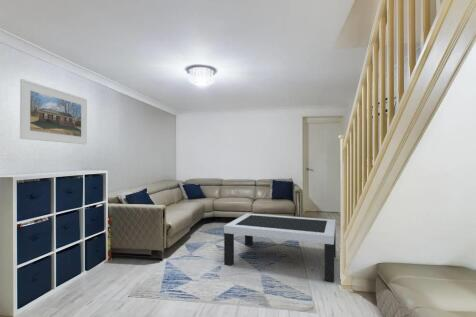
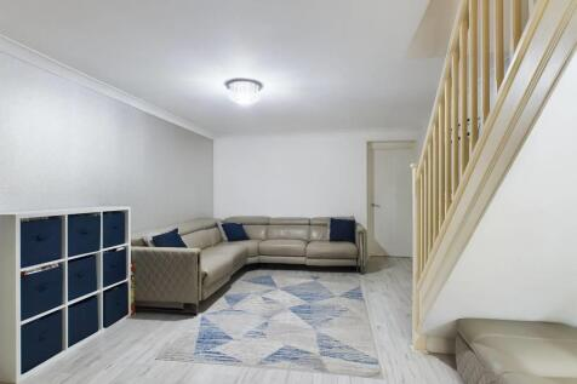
- coffee table [223,212,337,282]
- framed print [19,78,88,145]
